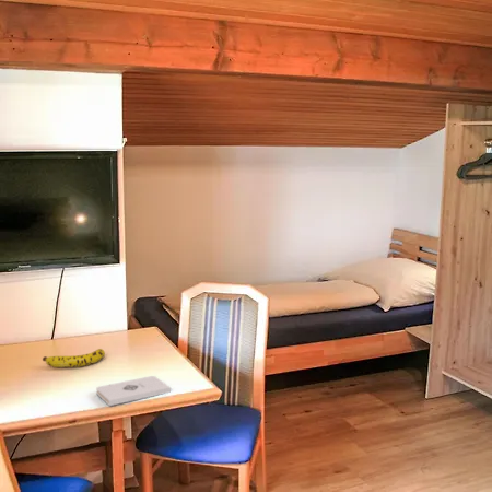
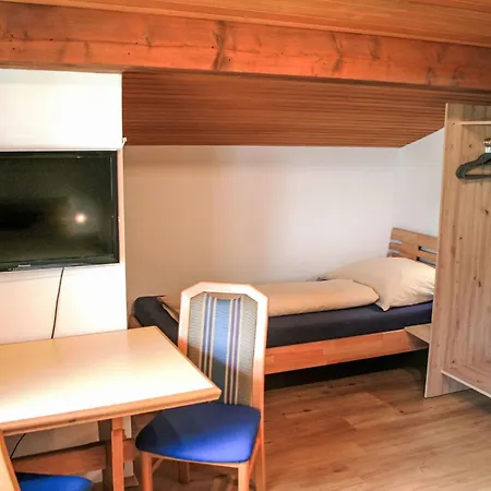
- notepad [95,375,172,407]
- fruit [42,348,106,368]
